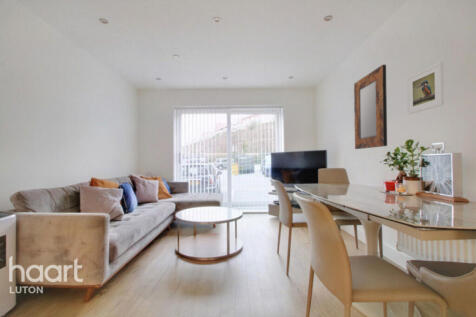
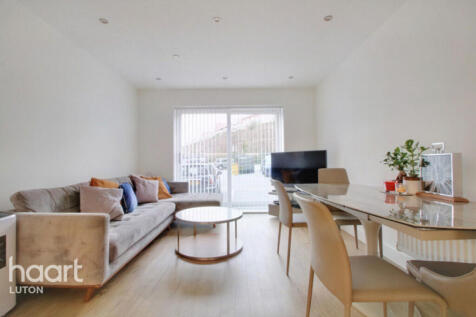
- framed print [406,61,445,115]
- home mirror [353,64,388,150]
